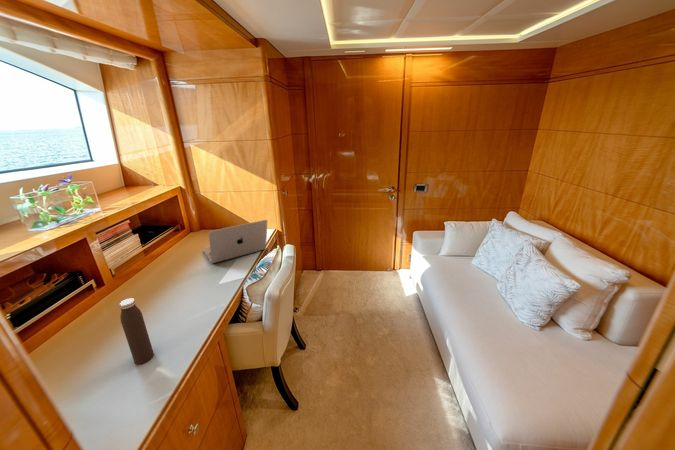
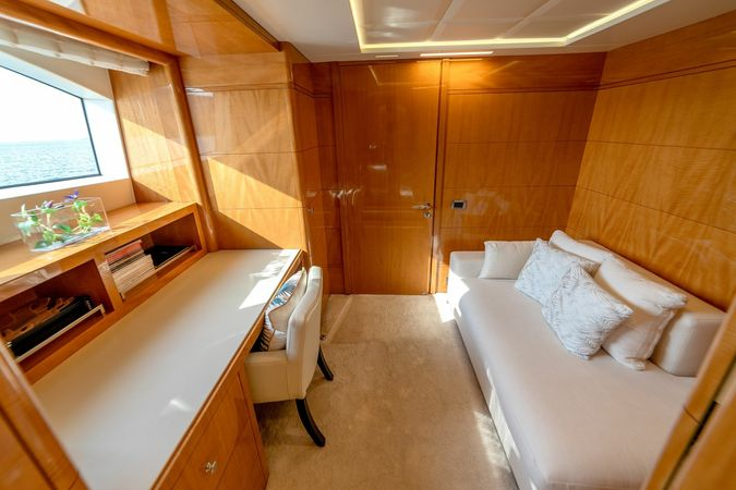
- laptop [202,219,268,264]
- water bottle [118,297,155,365]
